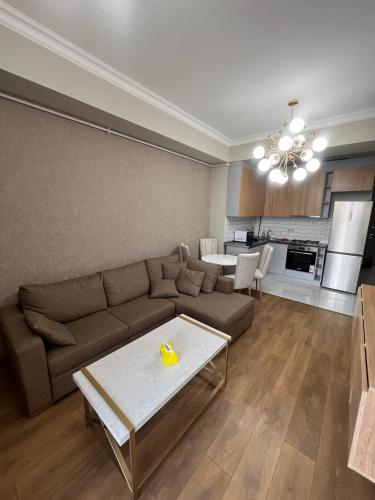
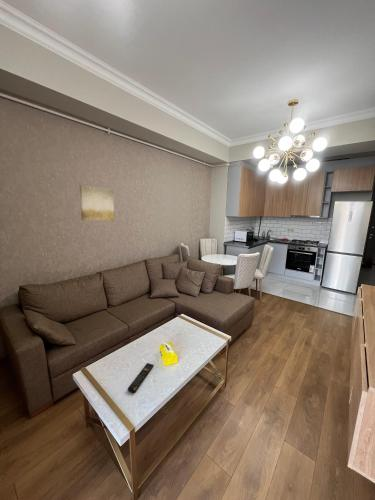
+ wall art [79,184,115,222]
+ remote control [127,362,155,394]
